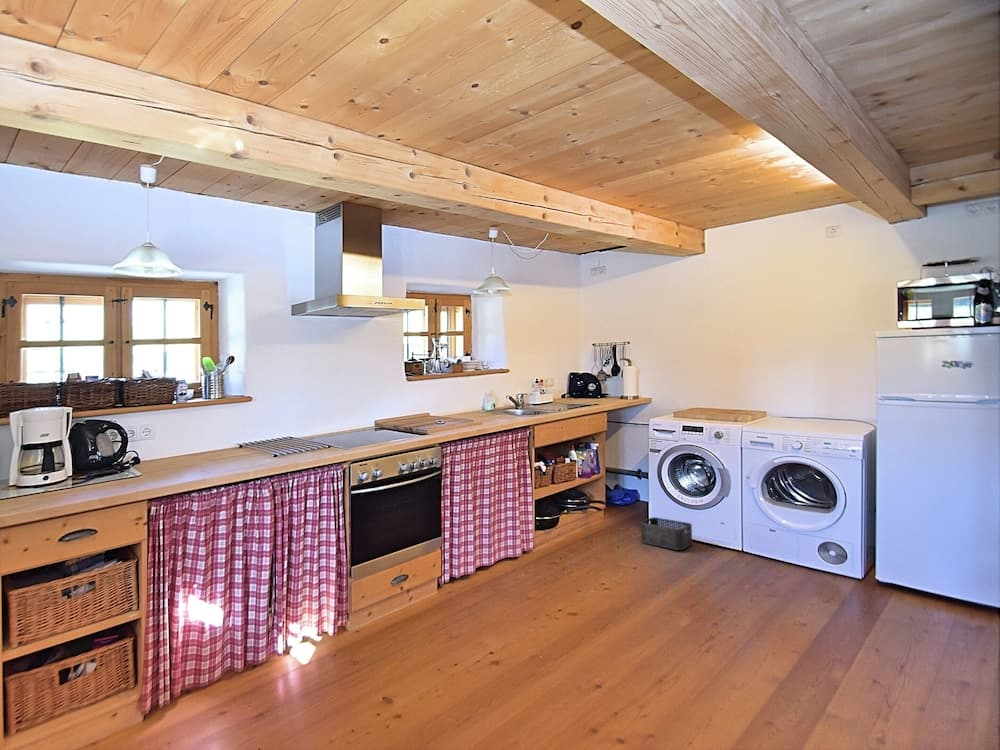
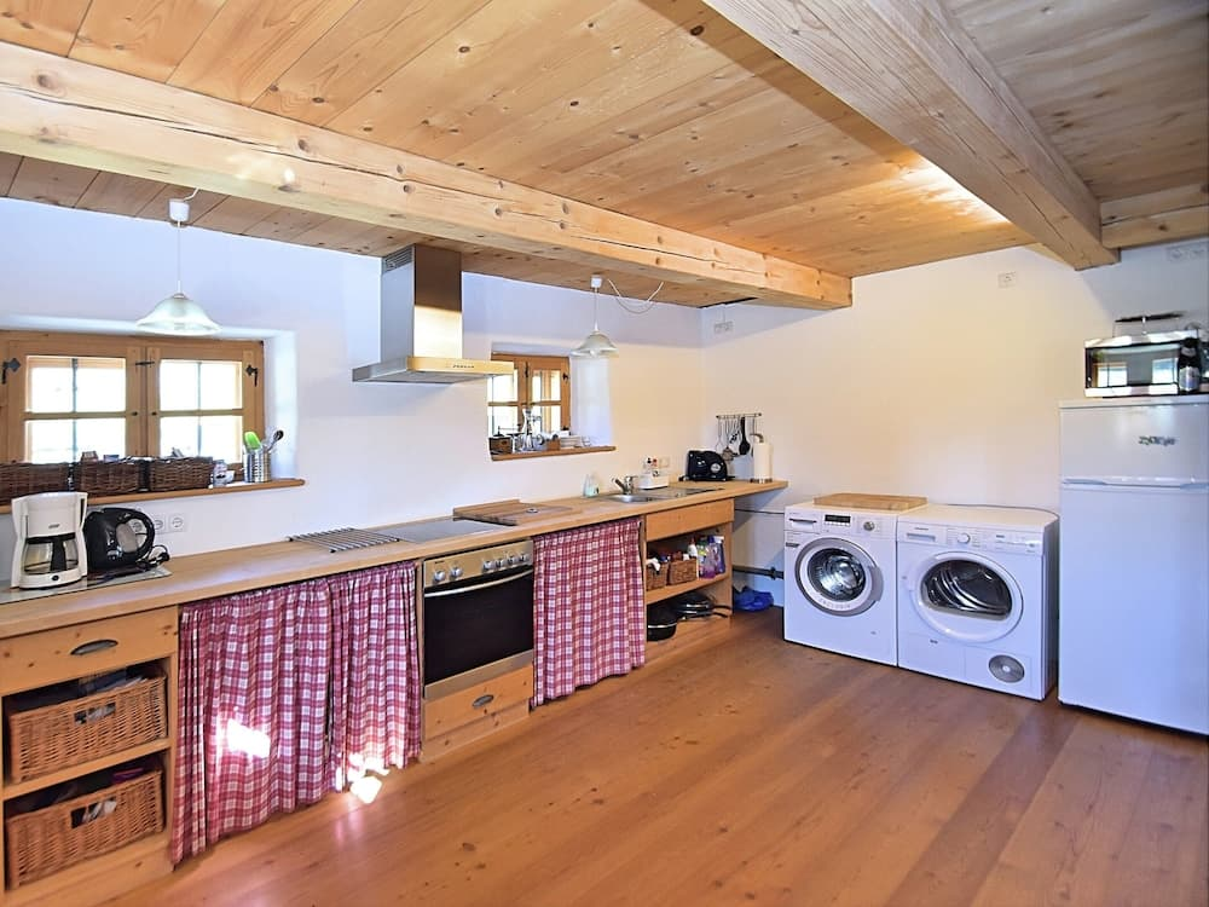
- storage bin [640,516,693,551]
